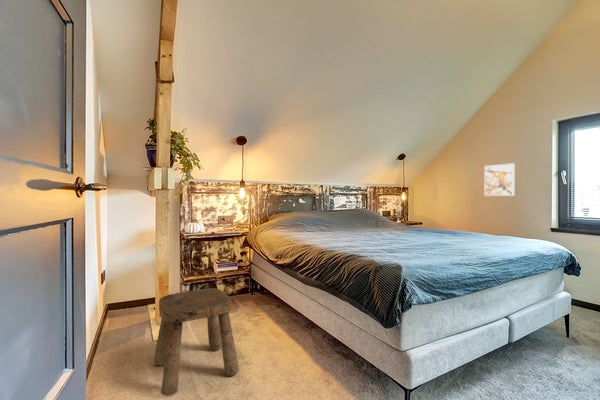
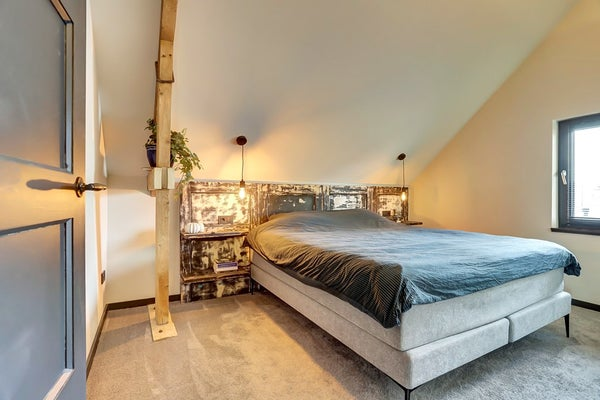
- stool [153,288,240,397]
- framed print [484,162,515,197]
